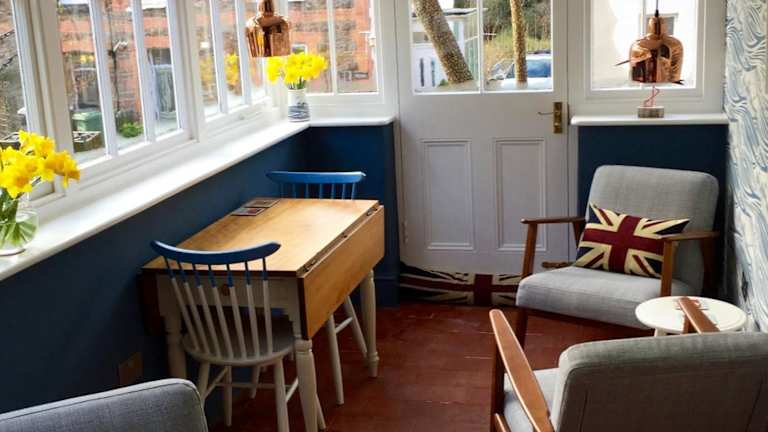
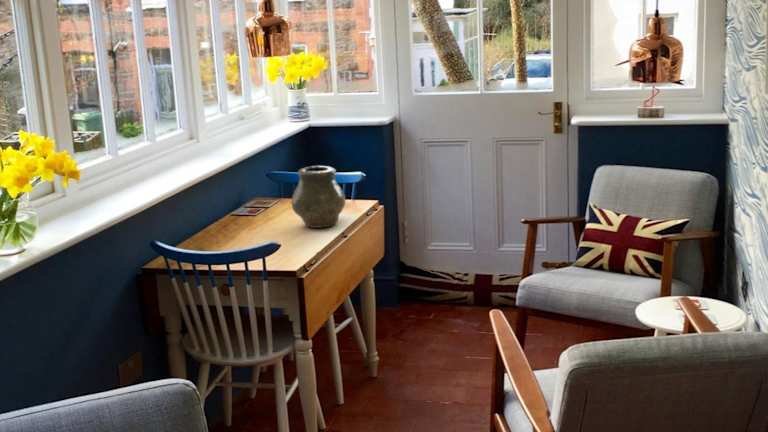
+ vase [291,165,346,229]
